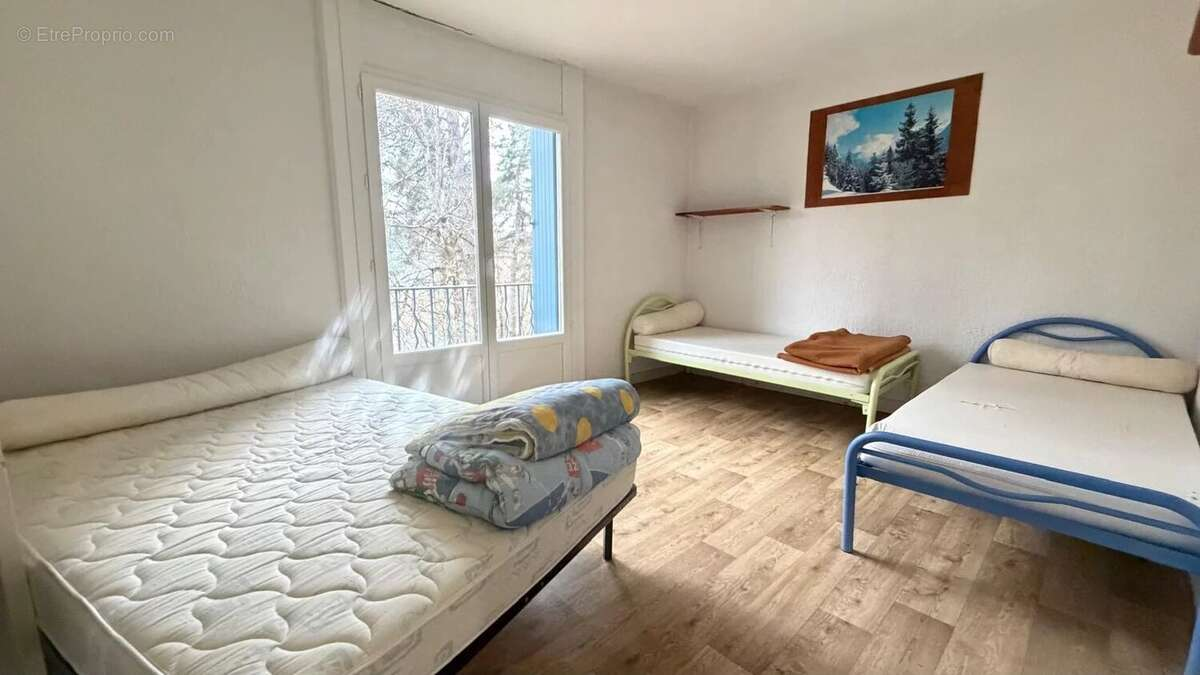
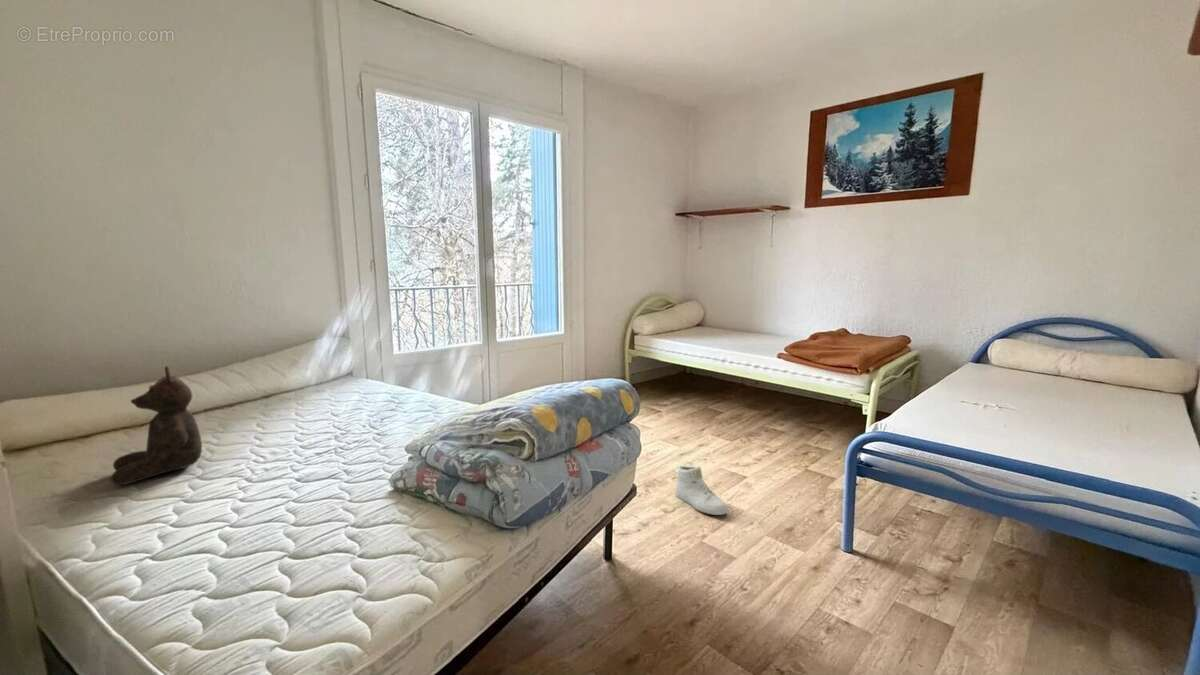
+ teddy bear [110,365,203,486]
+ sneaker [674,465,729,516]
